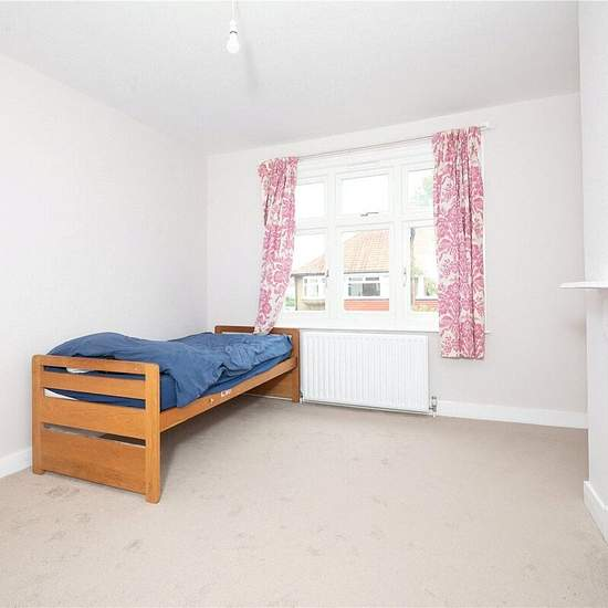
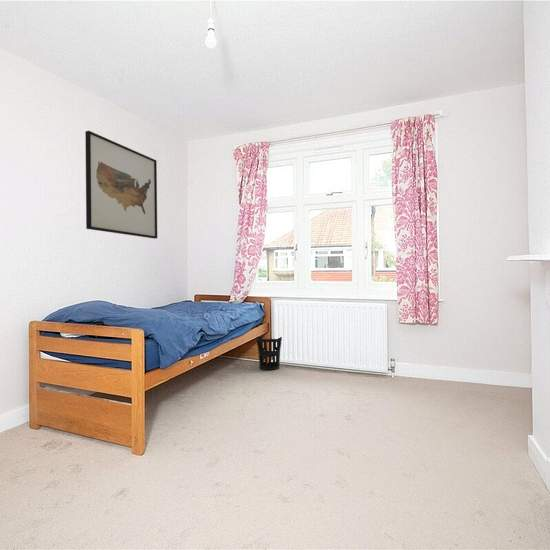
+ wastebasket [255,336,283,371]
+ wall art [84,130,158,240]
